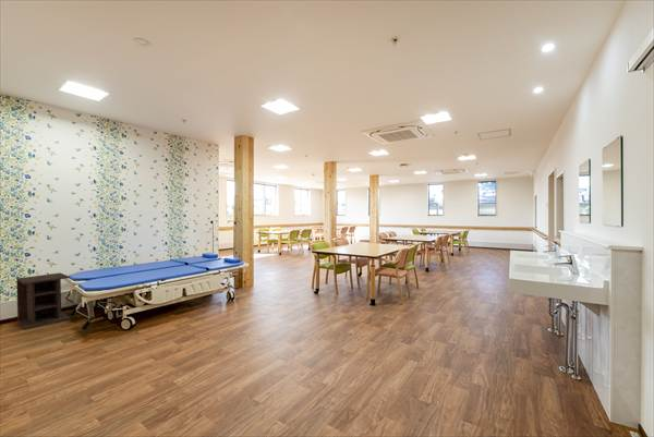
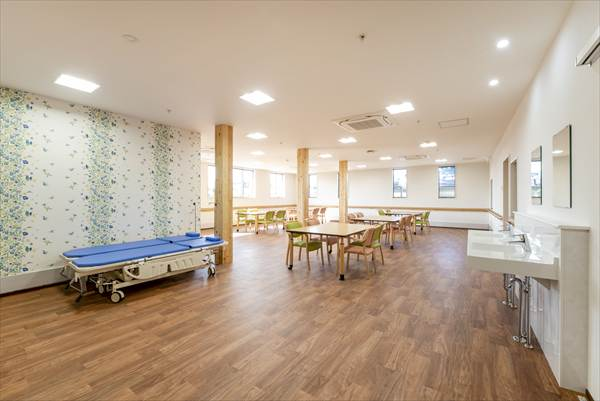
- nightstand [15,271,71,330]
